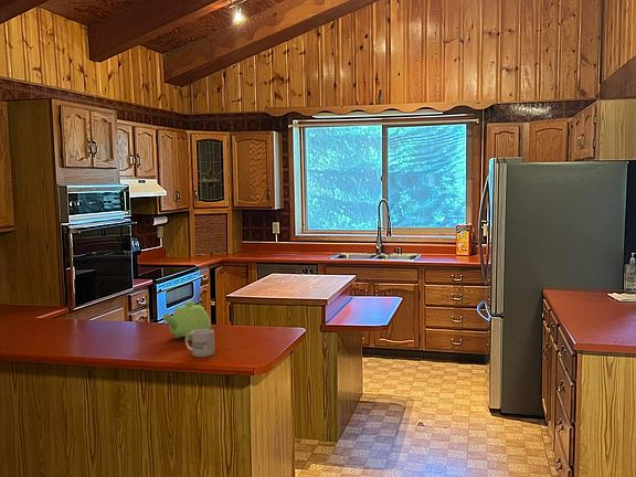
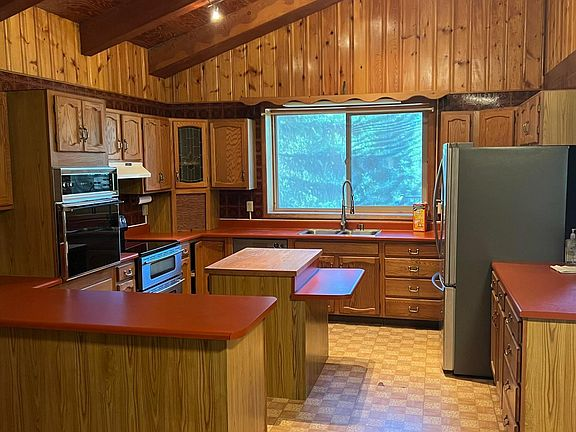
- mug [184,328,215,358]
- teapot [161,300,212,341]
